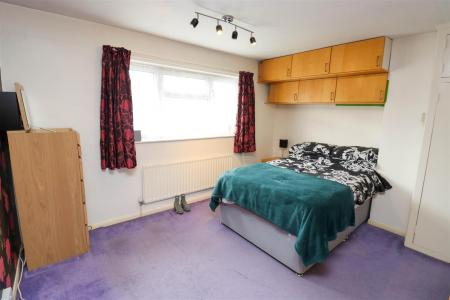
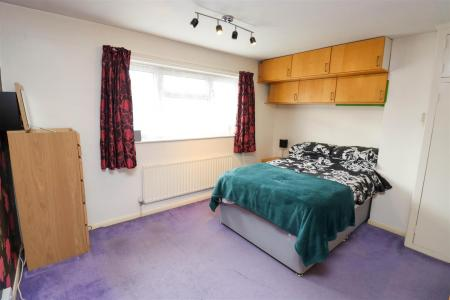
- boots [173,193,191,214]
